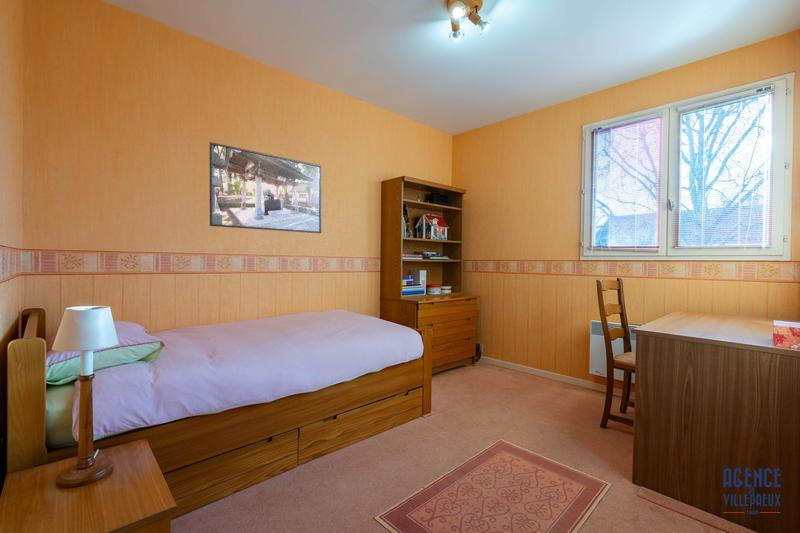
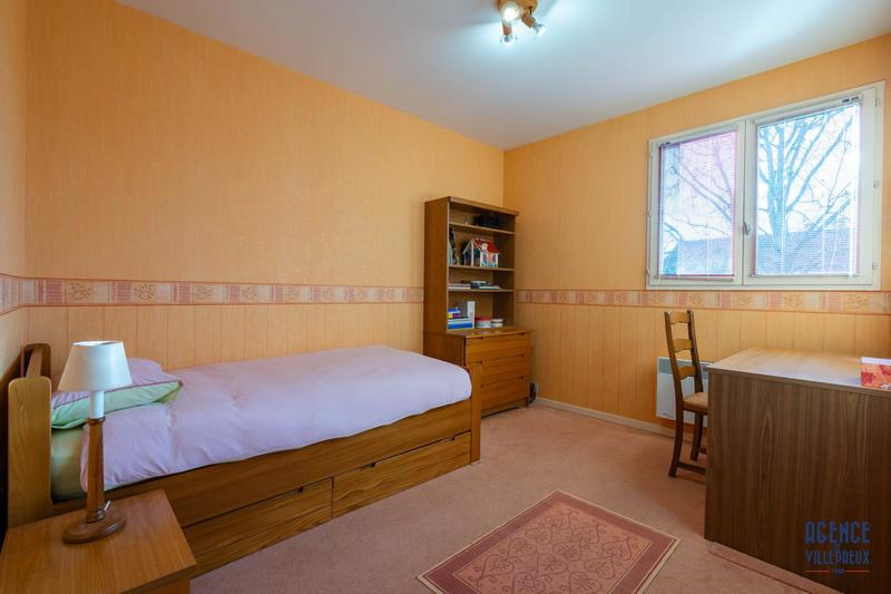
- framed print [209,141,322,234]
